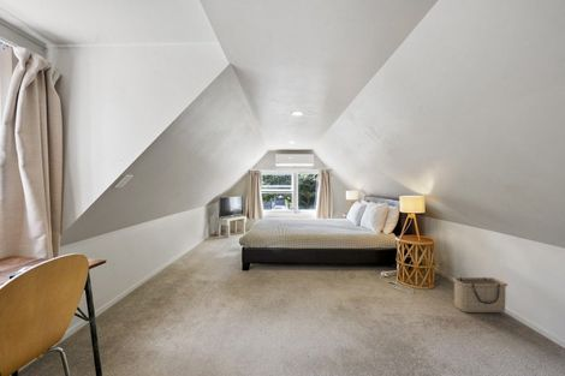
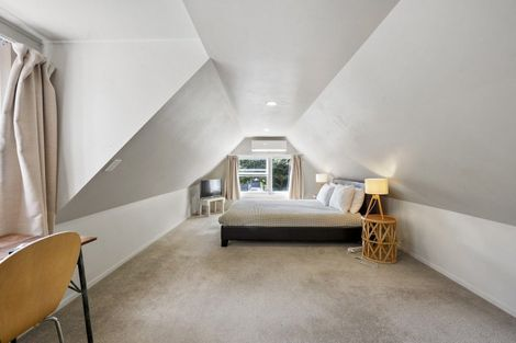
- basket [452,276,508,314]
